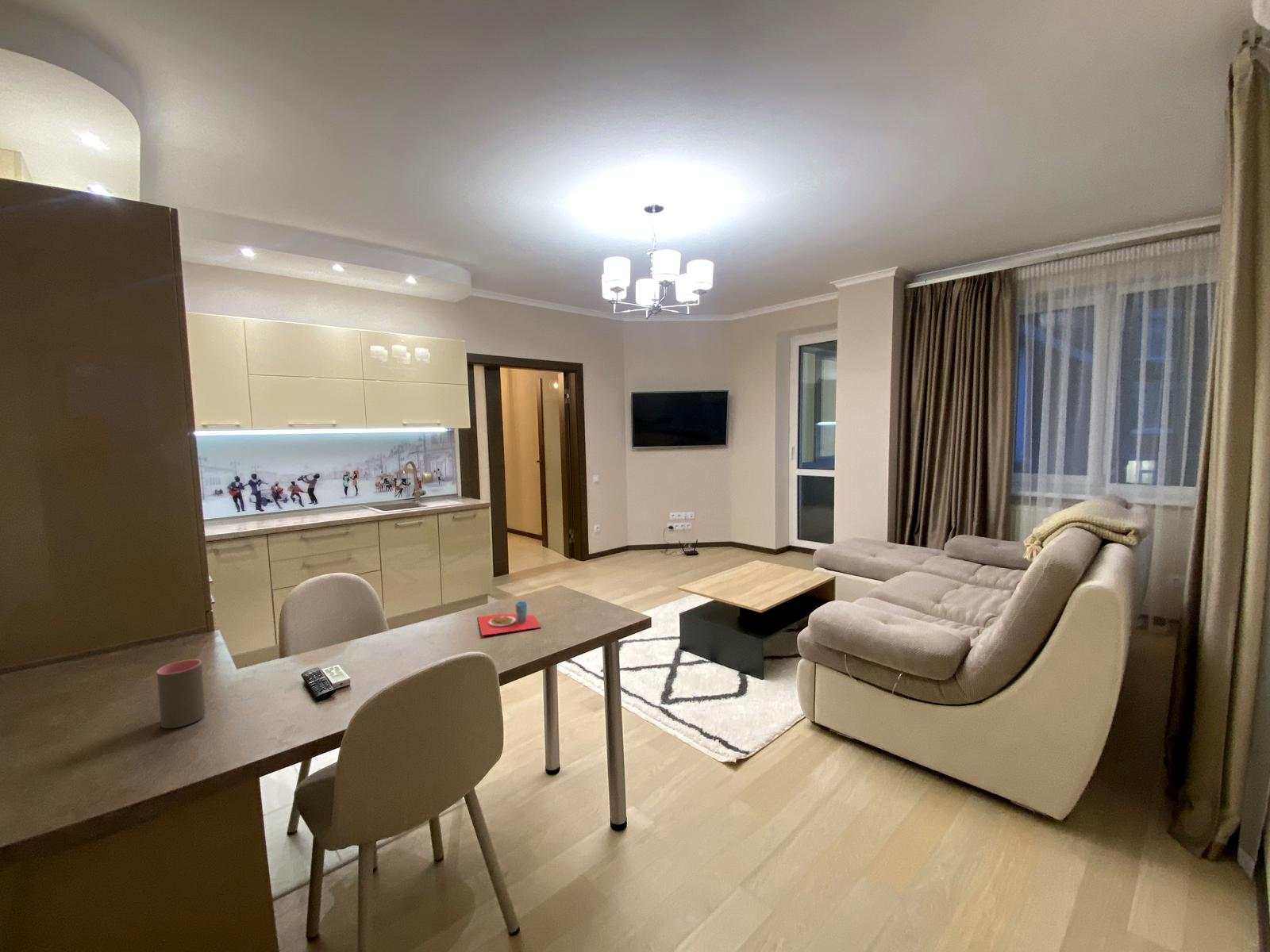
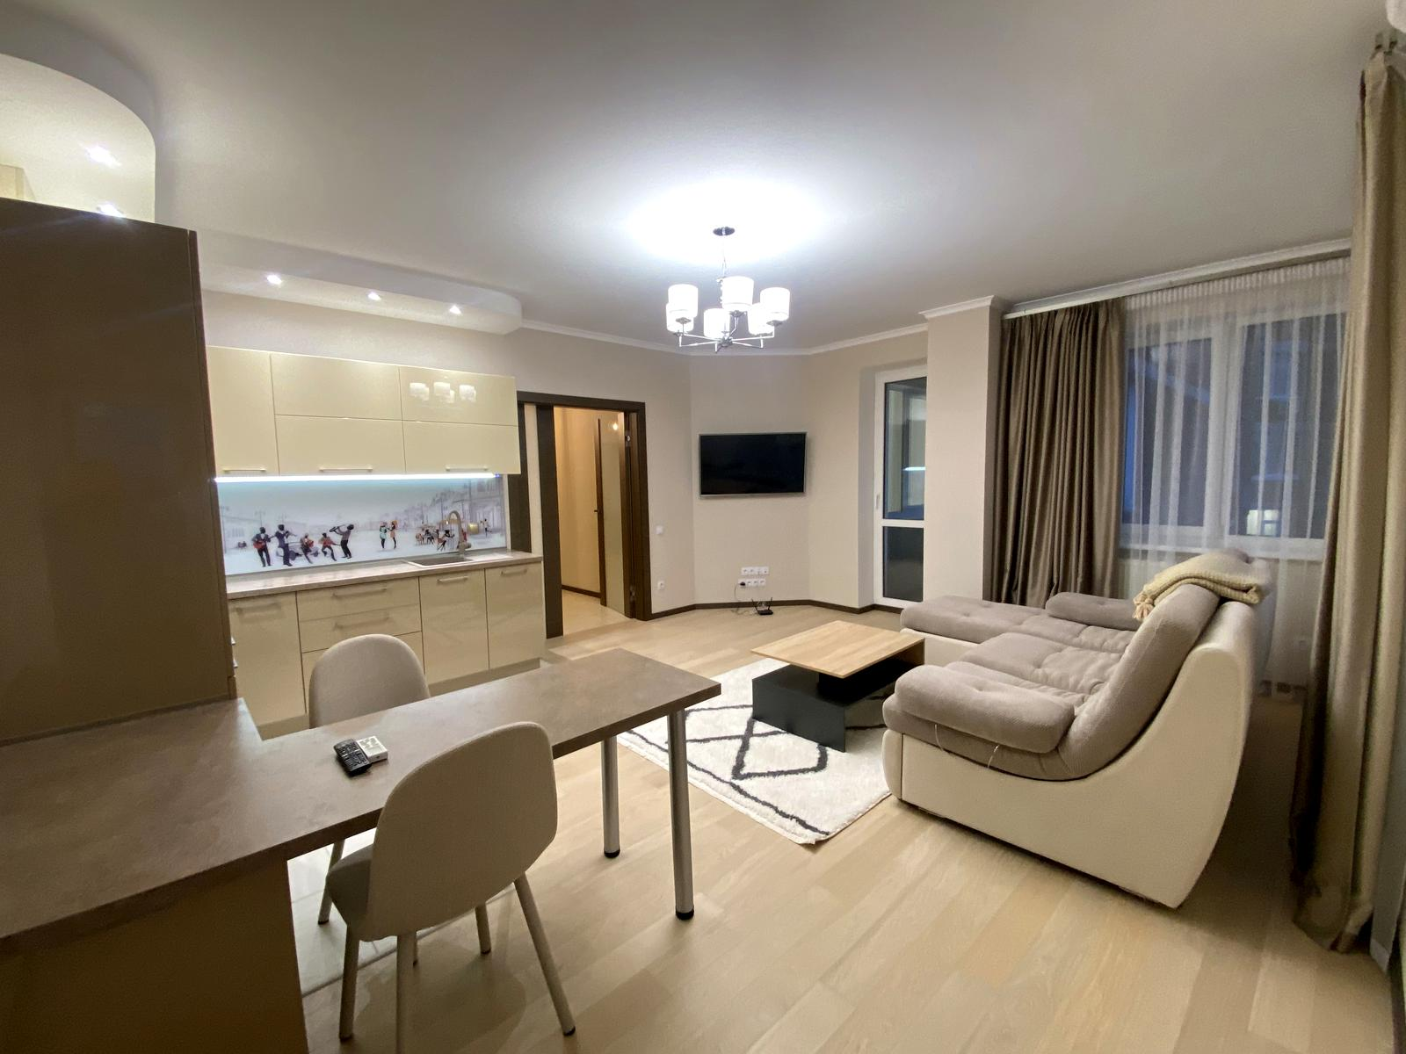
- cup [156,658,206,729]
- placemat [477,601,542,636]
